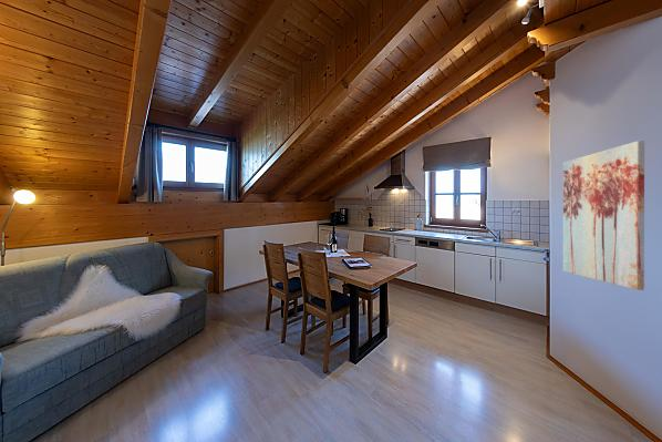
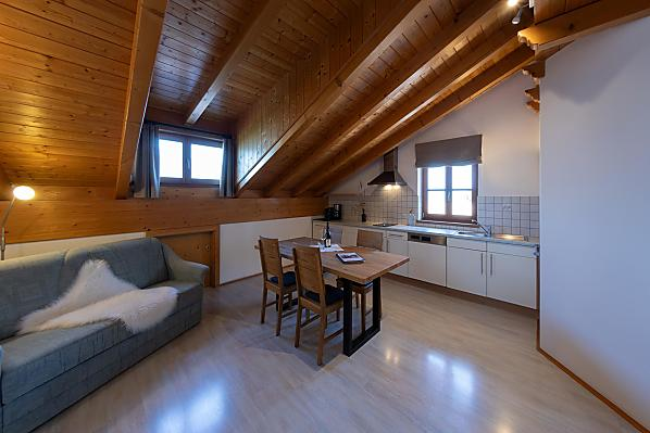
- wall art [562,140,645,291]
